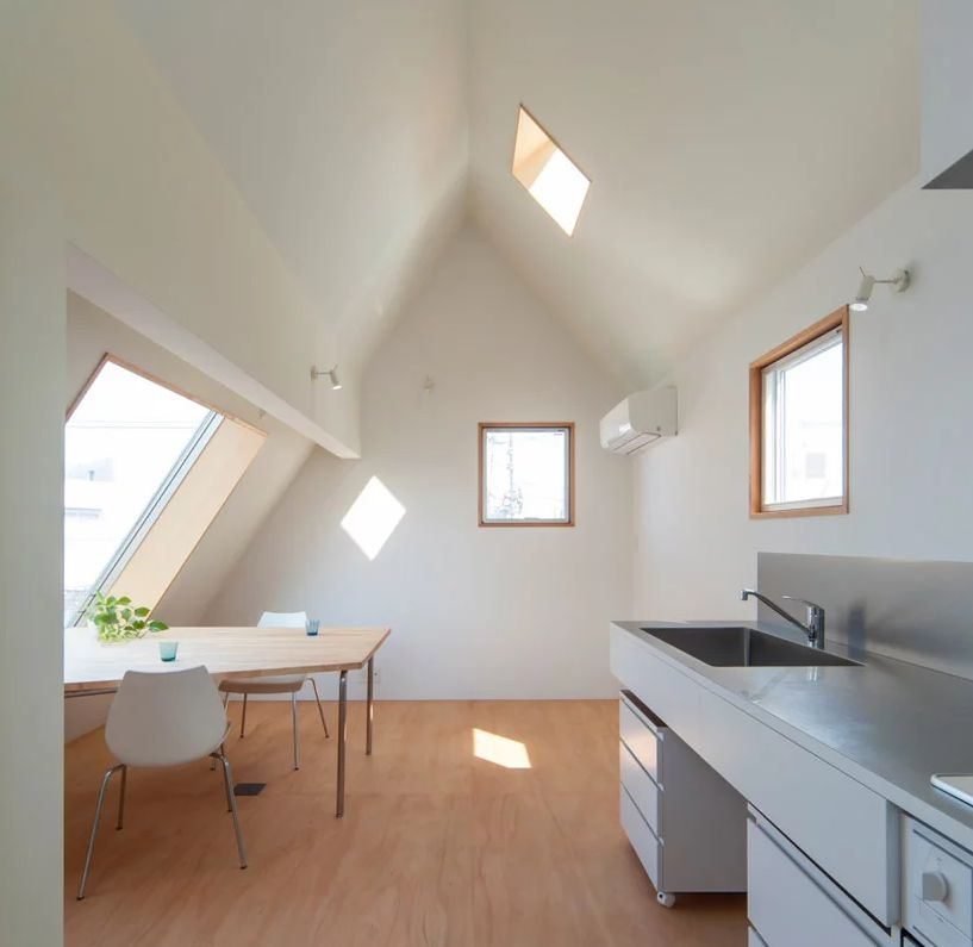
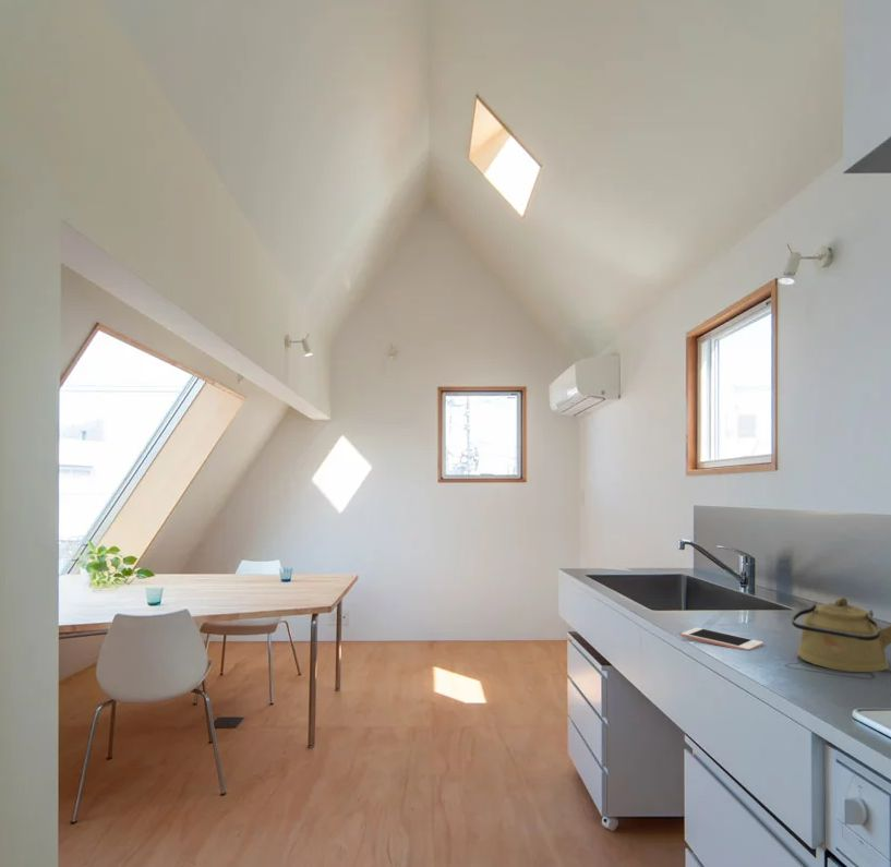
+ cell phone [681,627,764,651]
+ kettle [791,597,891,673]
